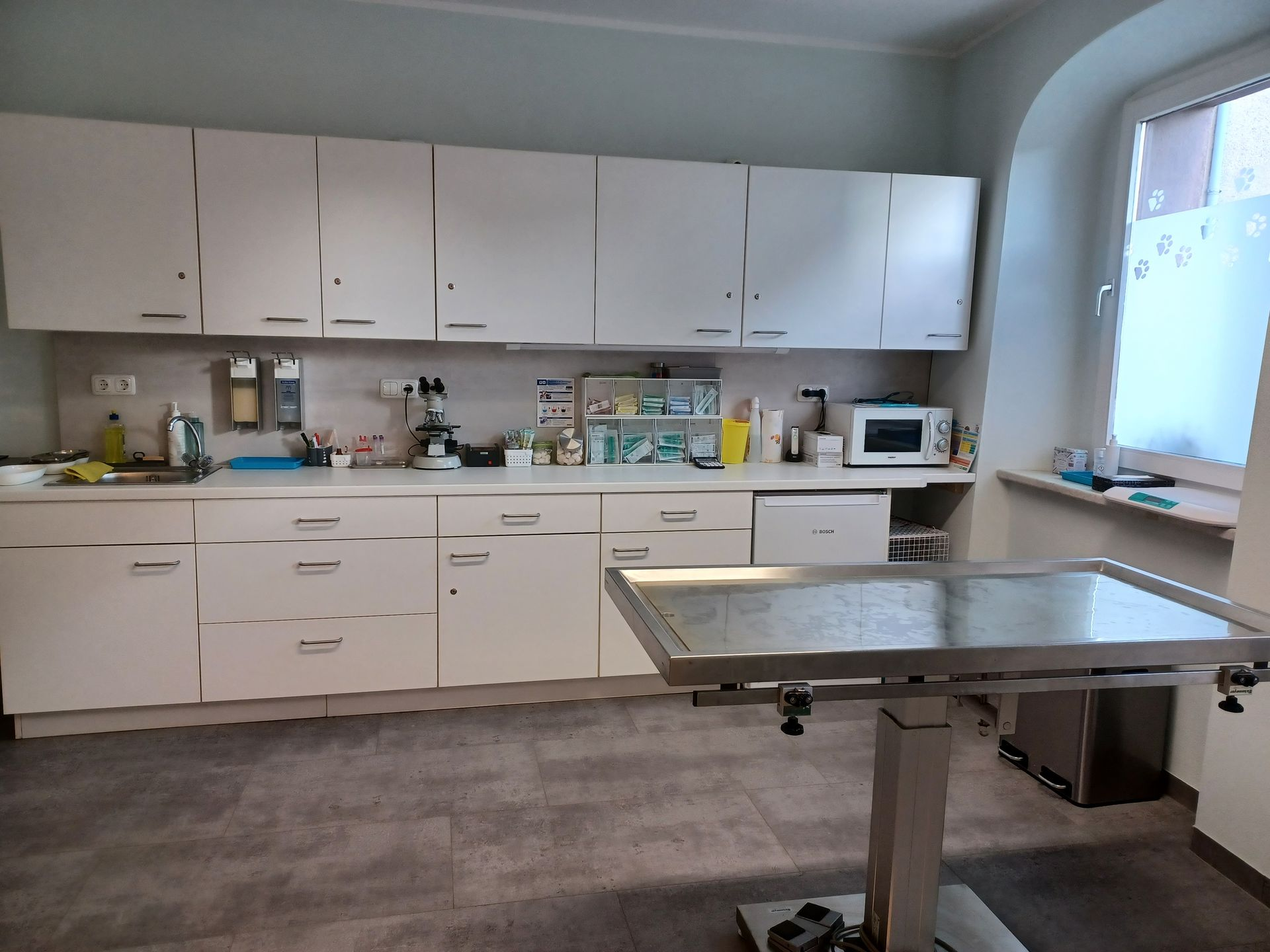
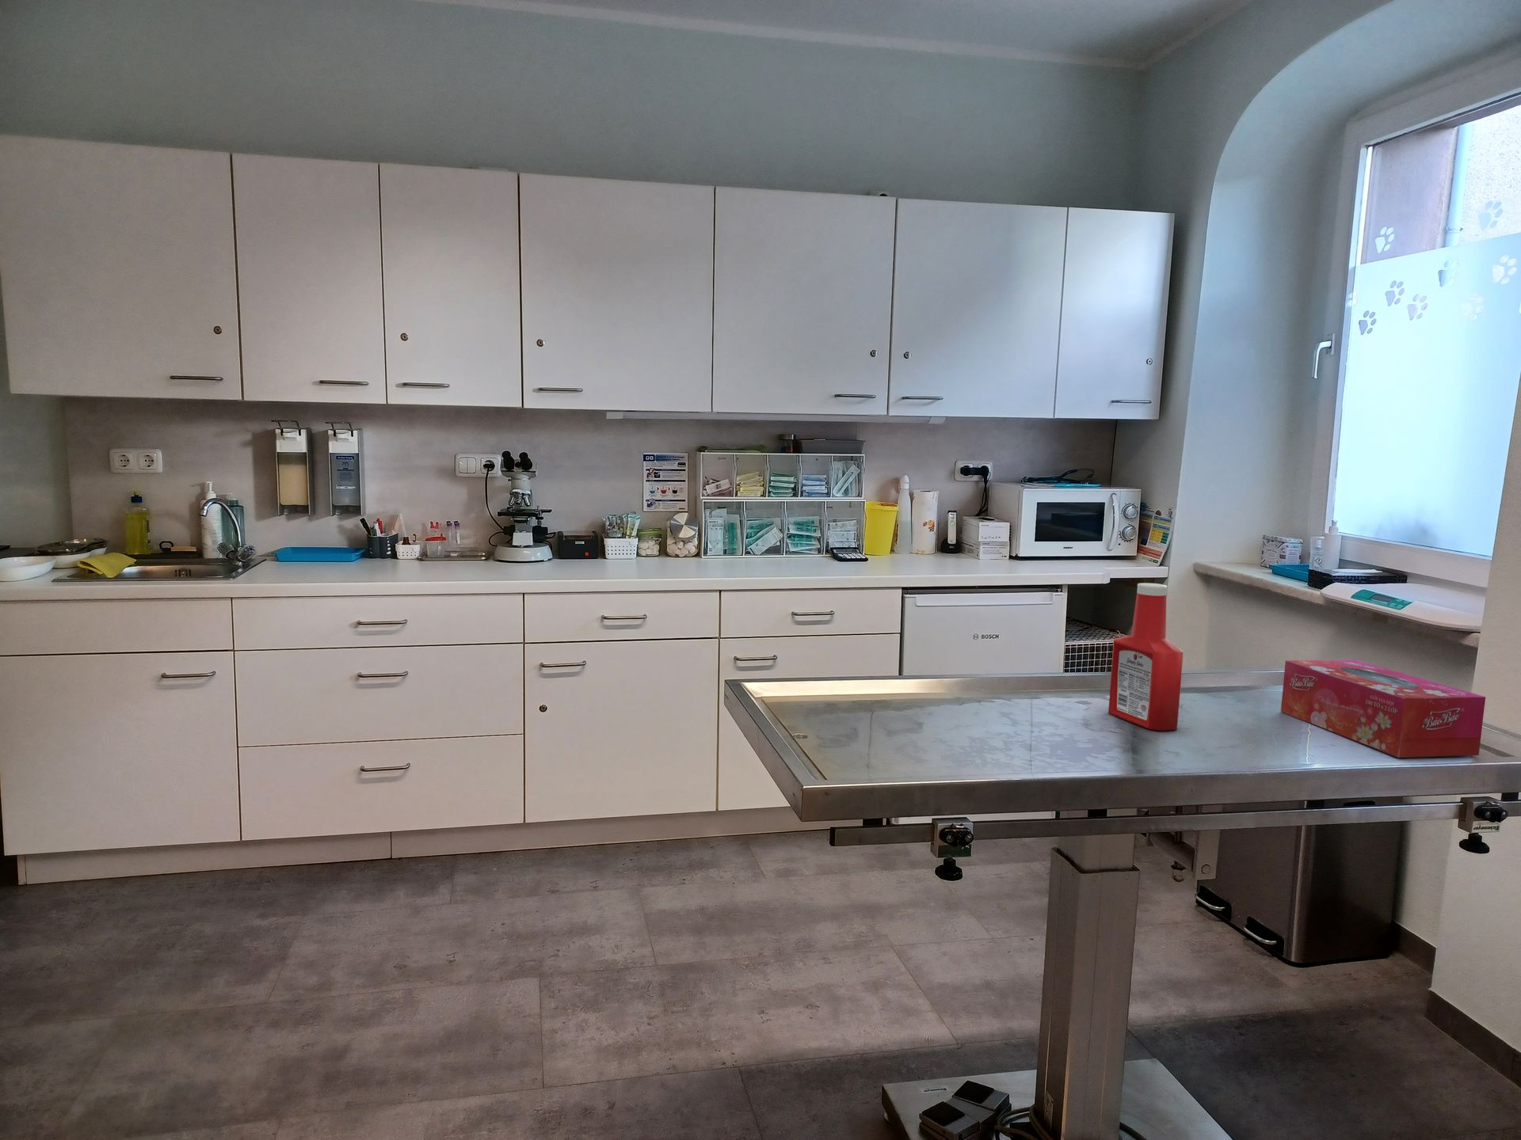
+ tissue box [1280,660,1486,758]
+ soap bottle [1108,582,1184,732]
